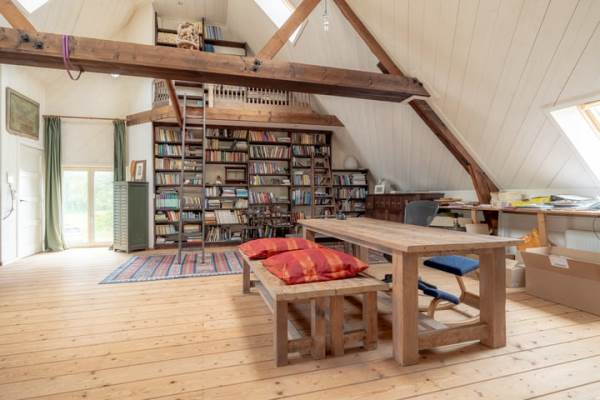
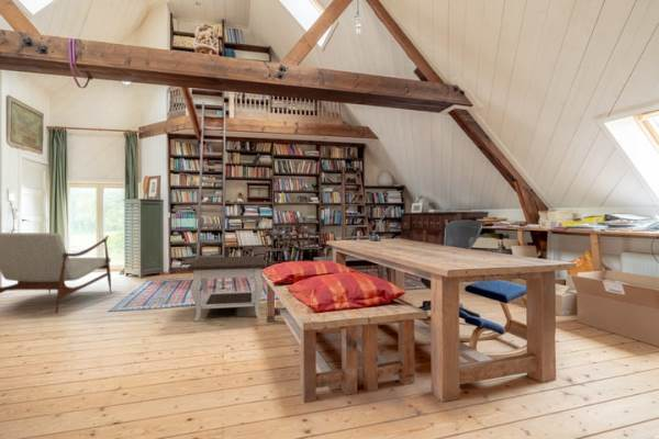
+ armchair [0,232,112,315]
+ side table [187,255,267,323]
